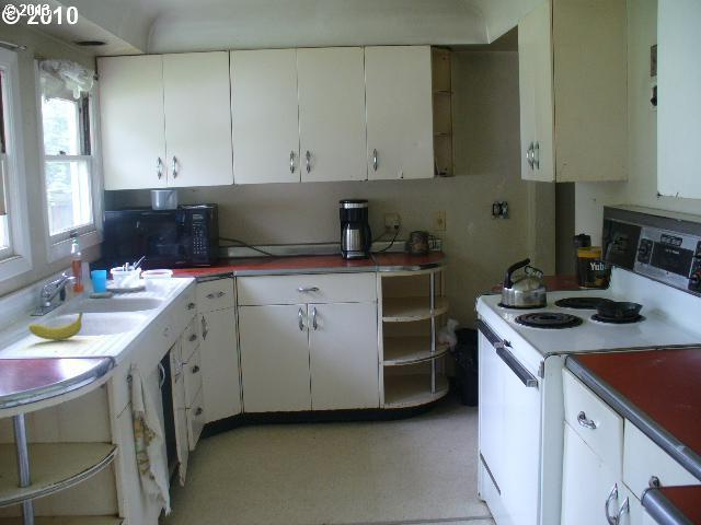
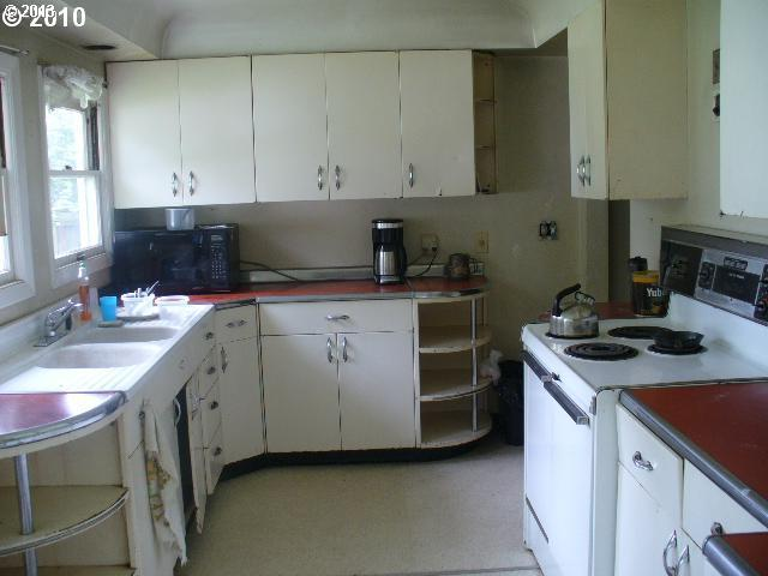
- fruit [28,311,84,341]
